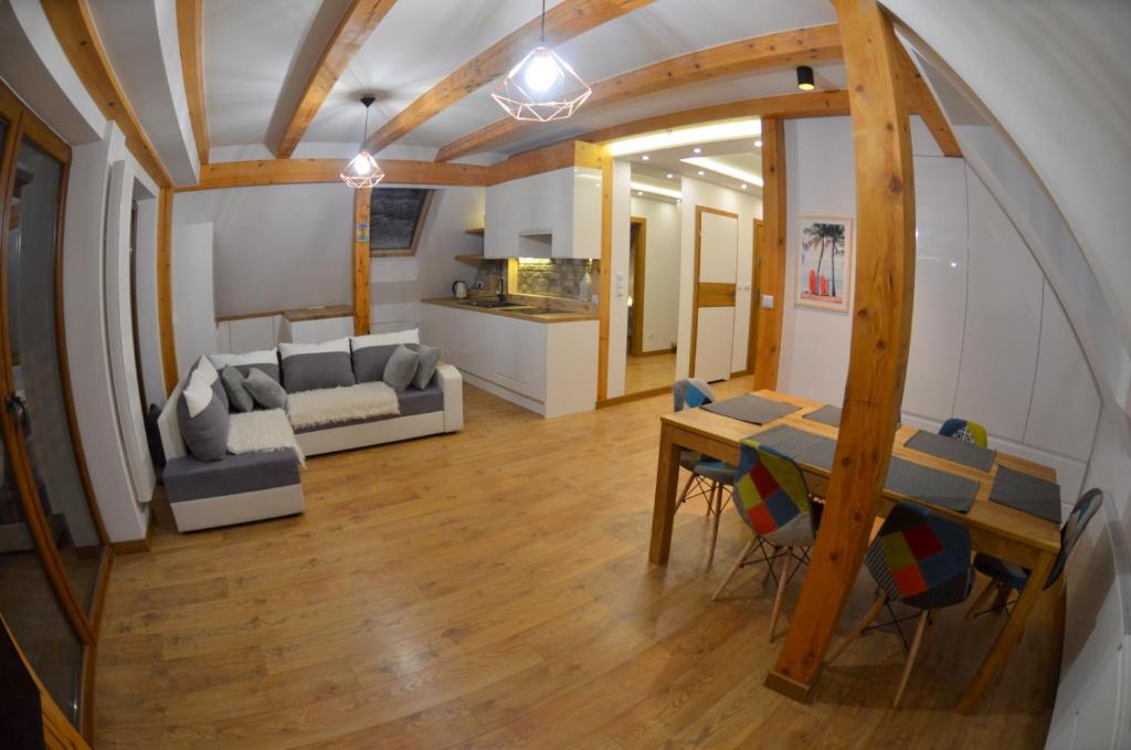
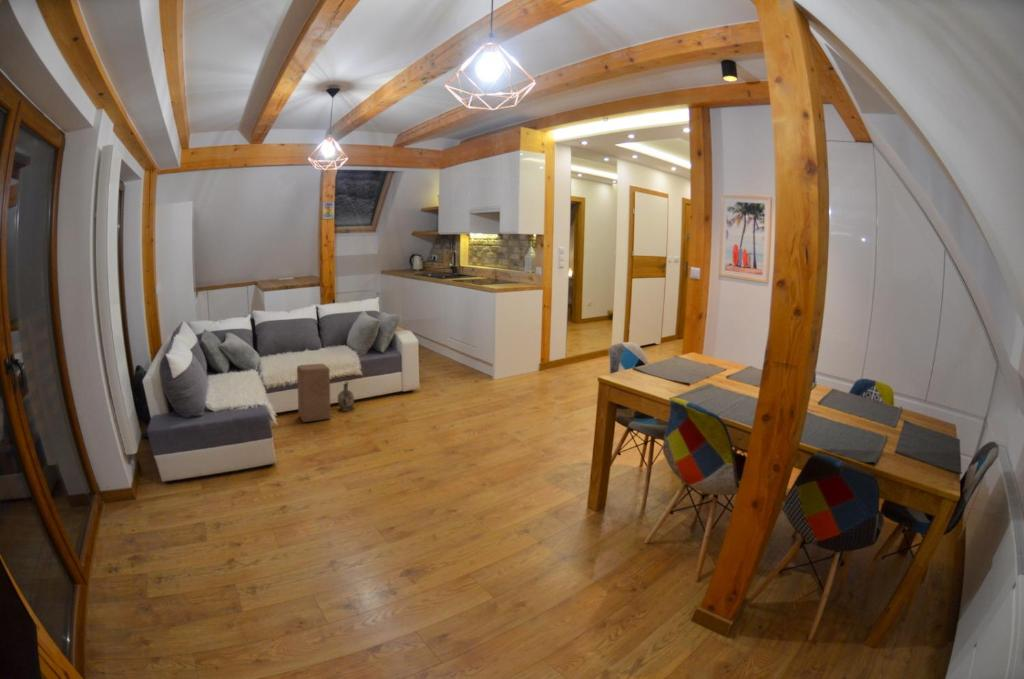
+ ceramic jug [337,380,355,412]
+ wooden block [296,363,332,423]
